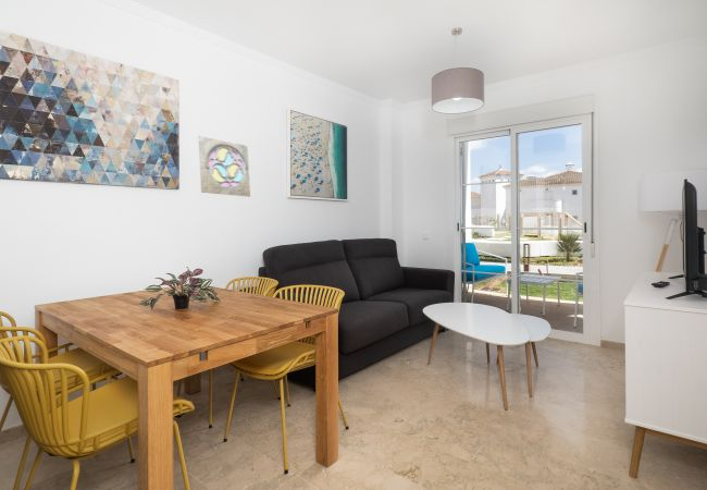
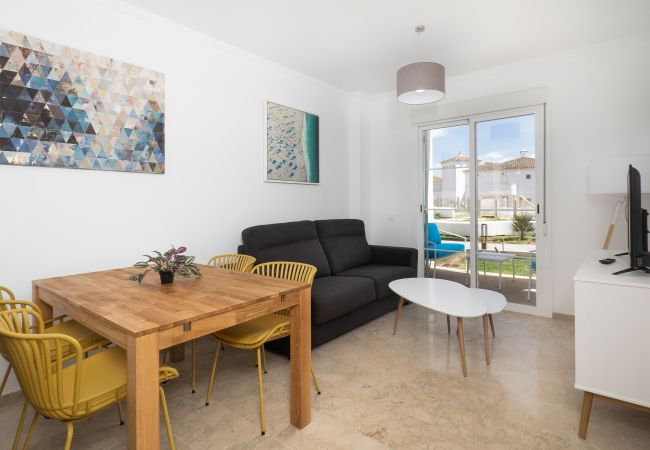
- wall ornament [197,135,251,198]
